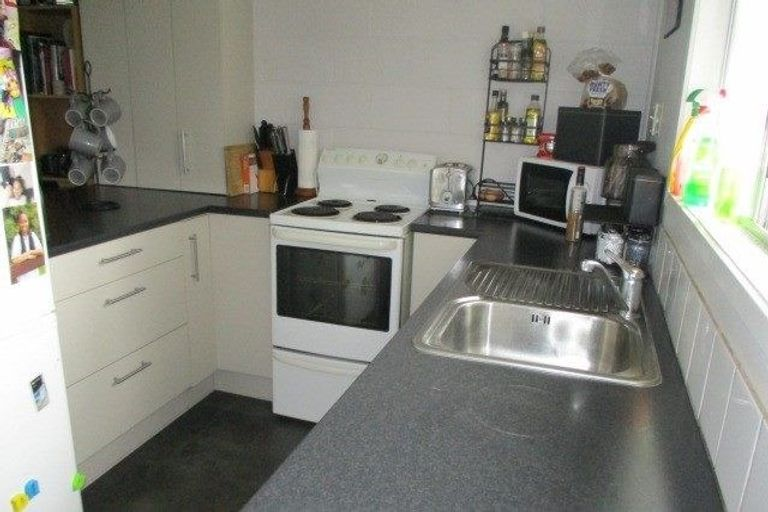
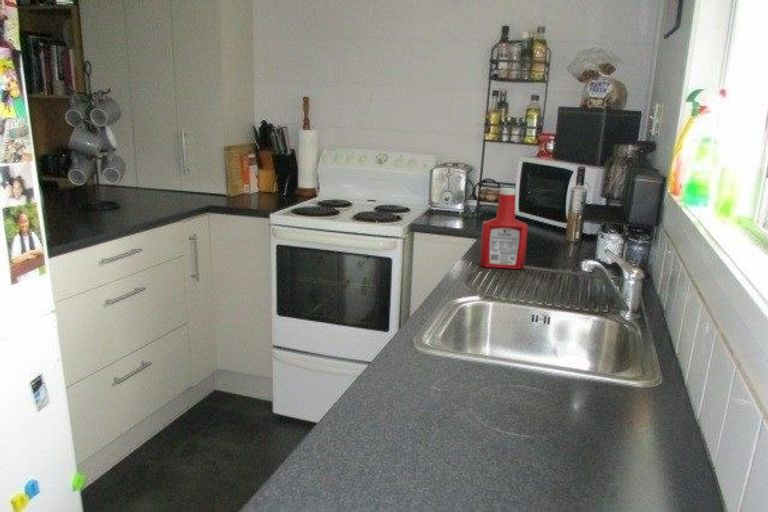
+ soap bottle [479,187,529,270]
